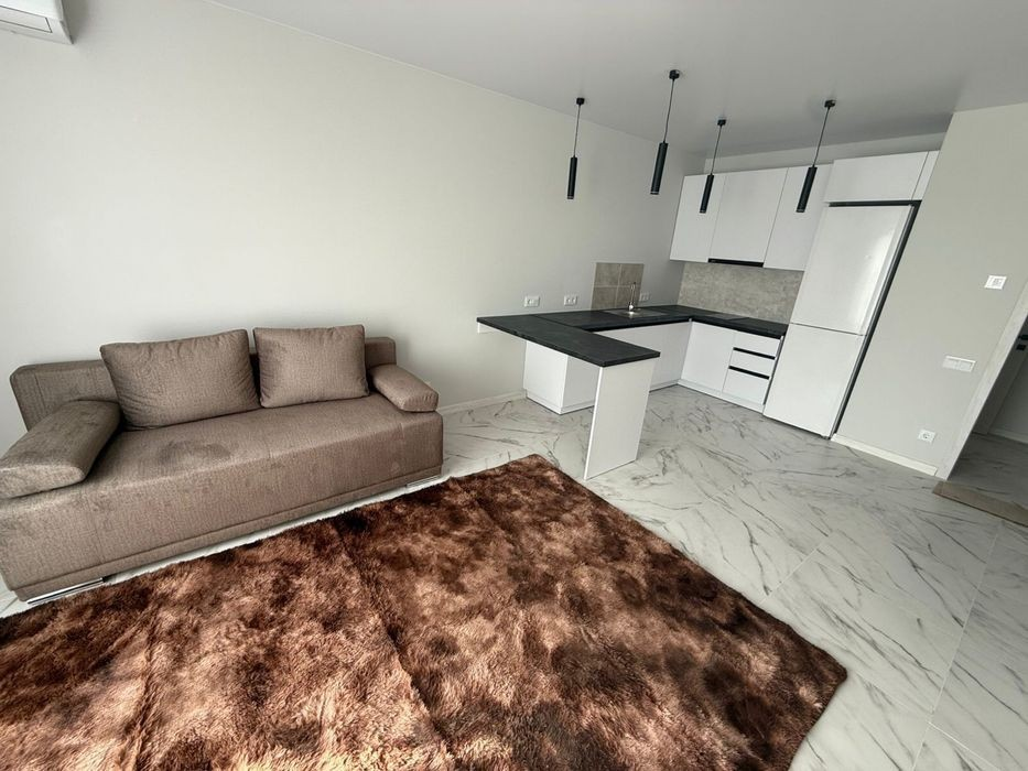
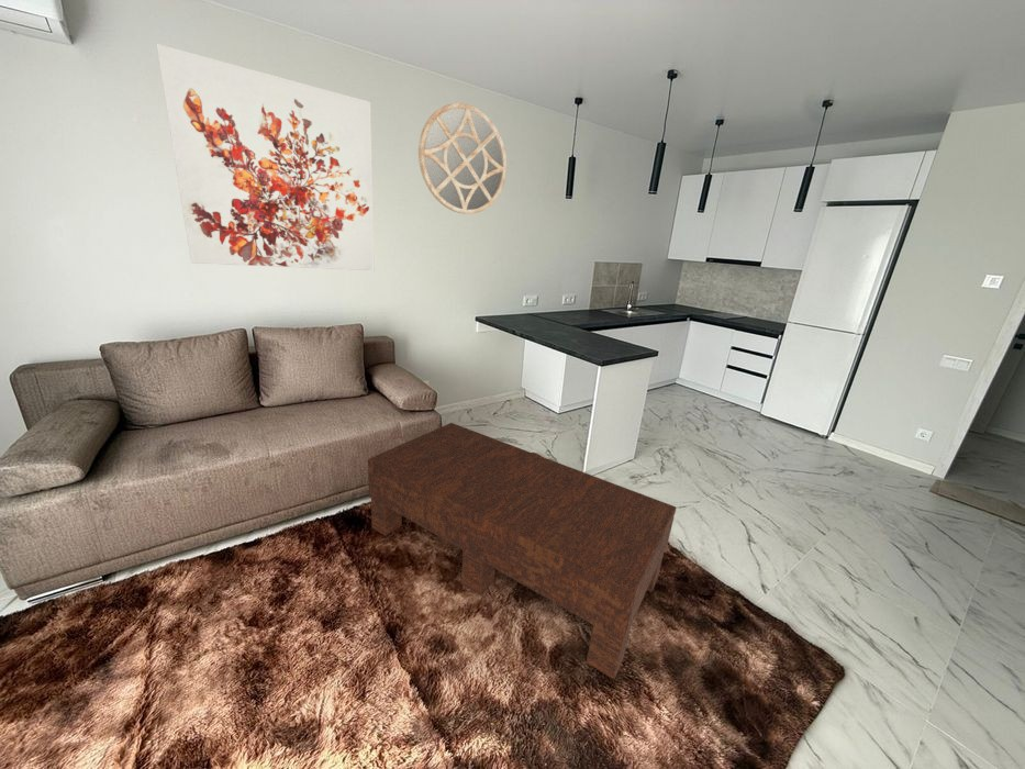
+ home mirror [417,102,508,215]
+ coffee table [367,422,677,680]
+ wall art [155,43,376,271]
